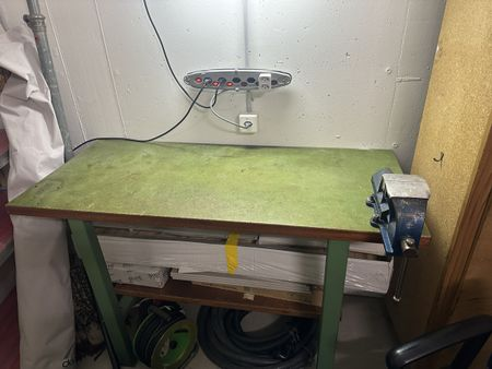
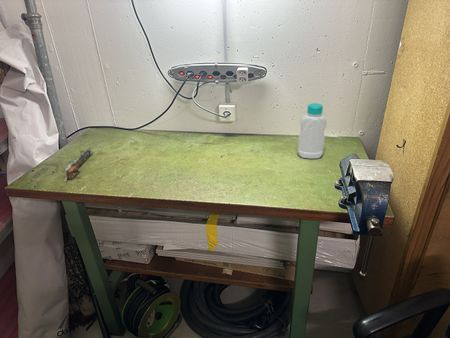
+ bottle [296,102,328,160]
+ architectural model [62,146,94,183]
